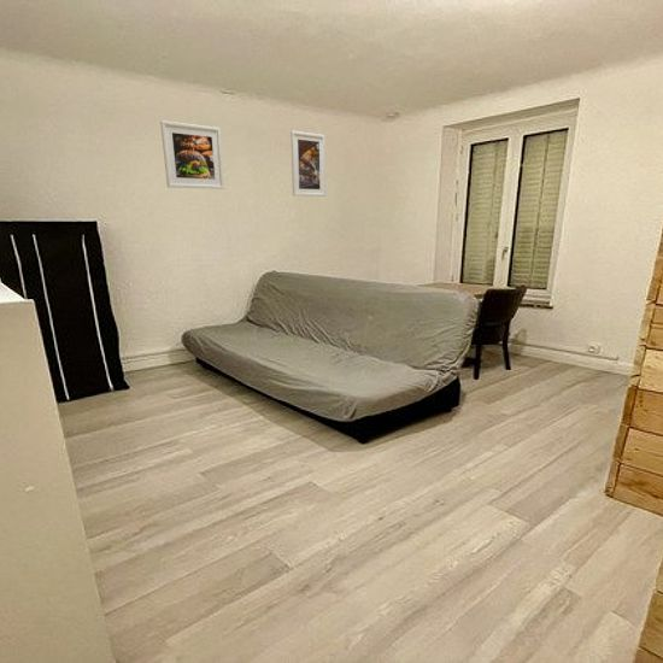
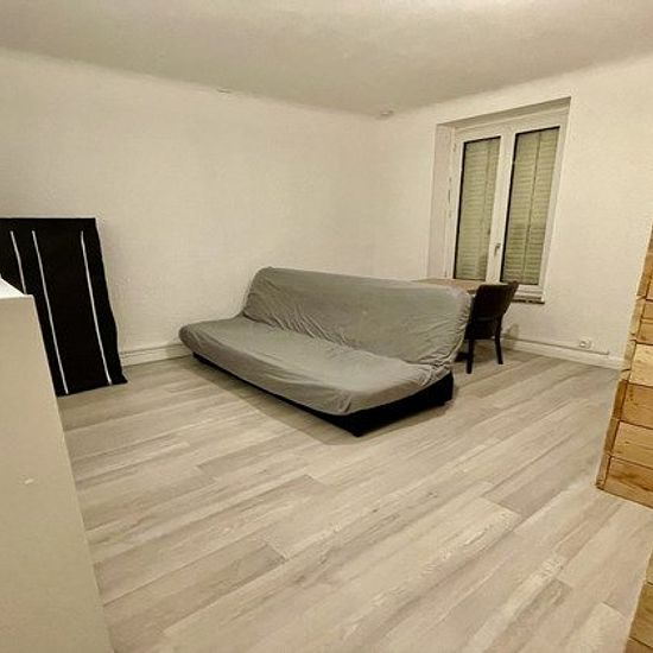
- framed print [289,130,327,198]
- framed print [159,119,225,190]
